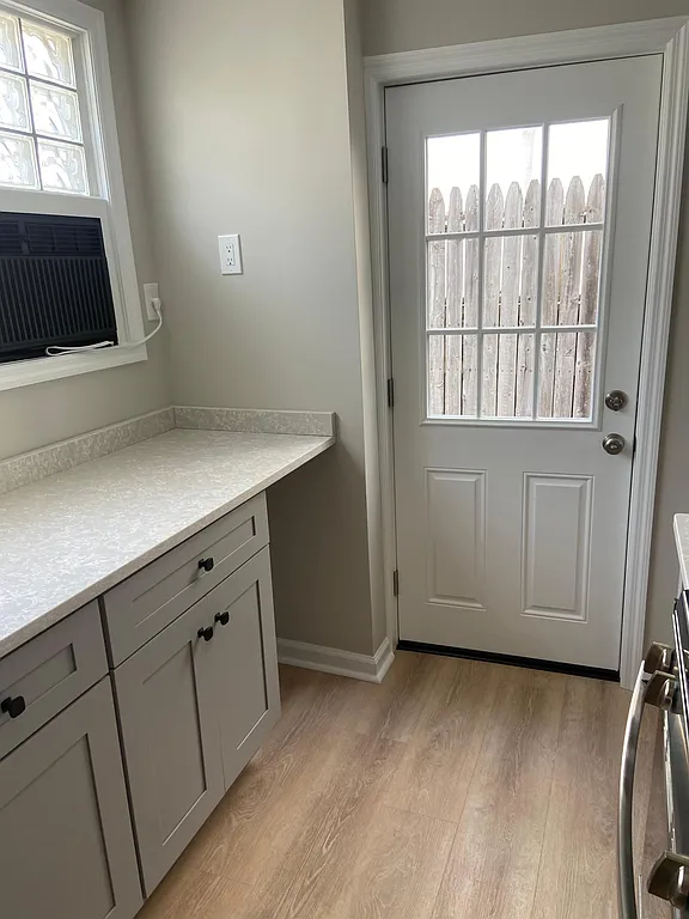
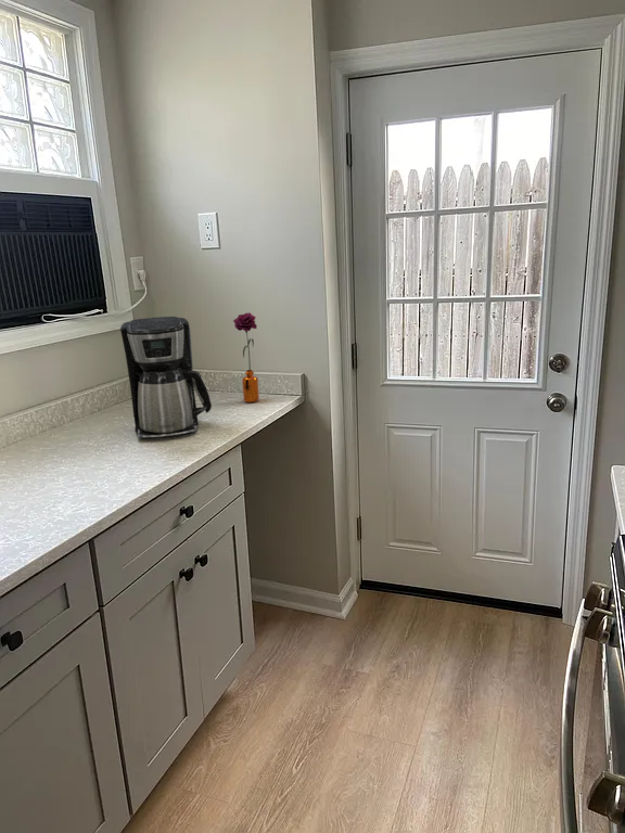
+ flower [232,311,260,403]
+ coffee maker [119,316,213,440]
